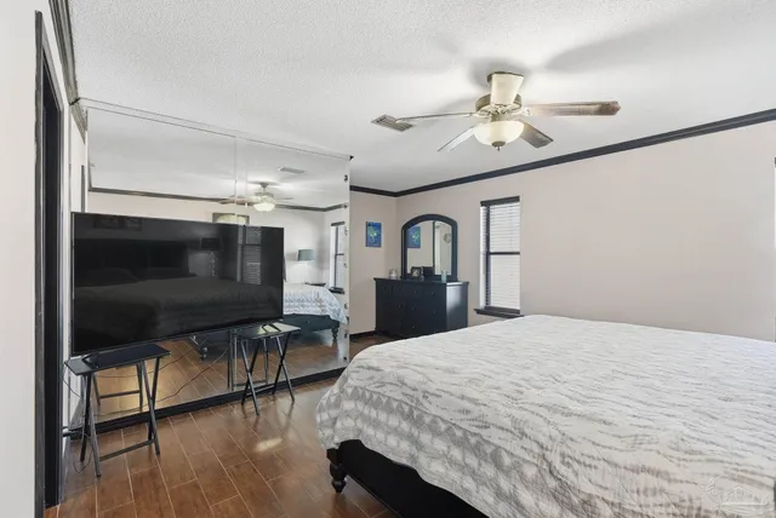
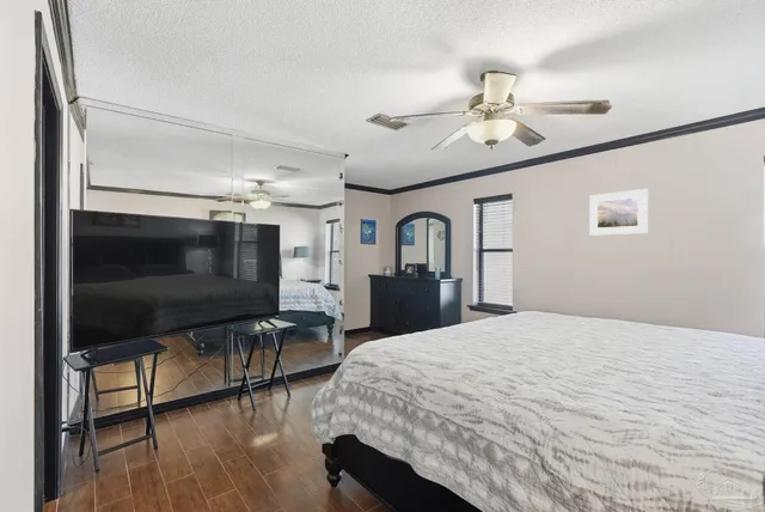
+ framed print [588,188,649,237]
